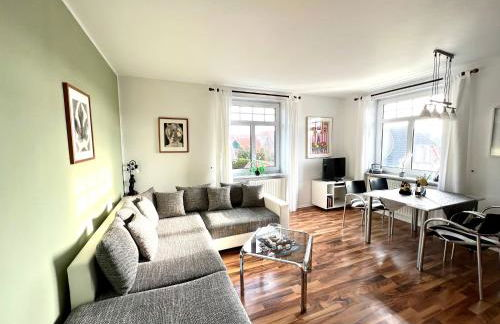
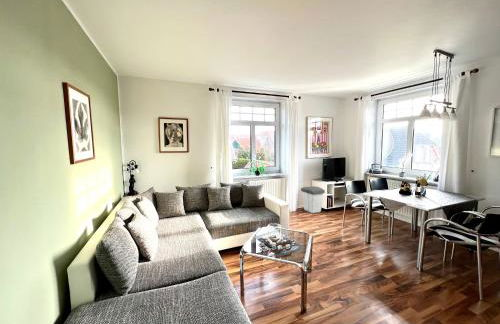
+ trash can [300,185,326,214]
